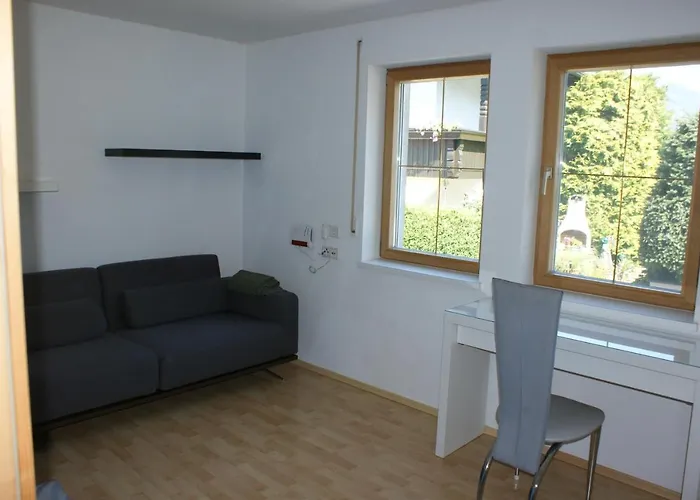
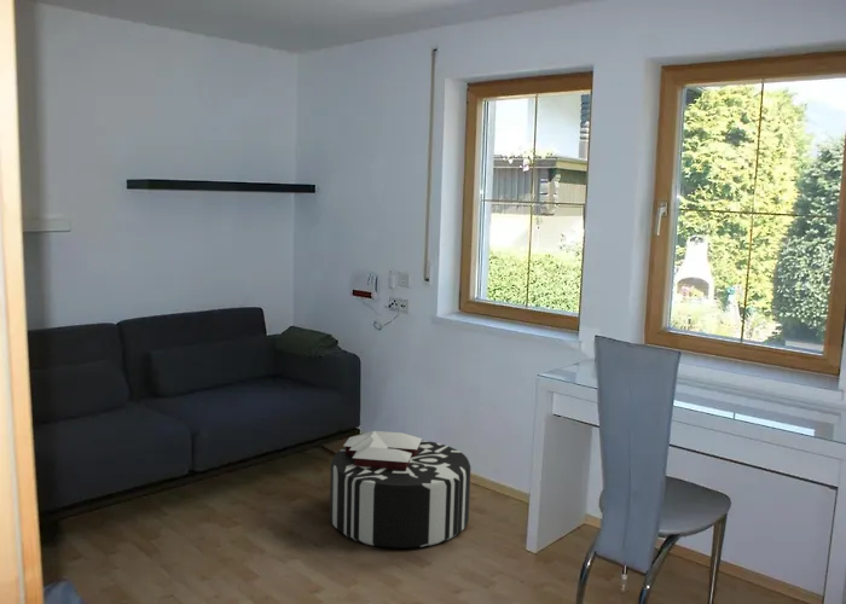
+ pouf [329,440,471,550]
+ books [342,430,423,470]
